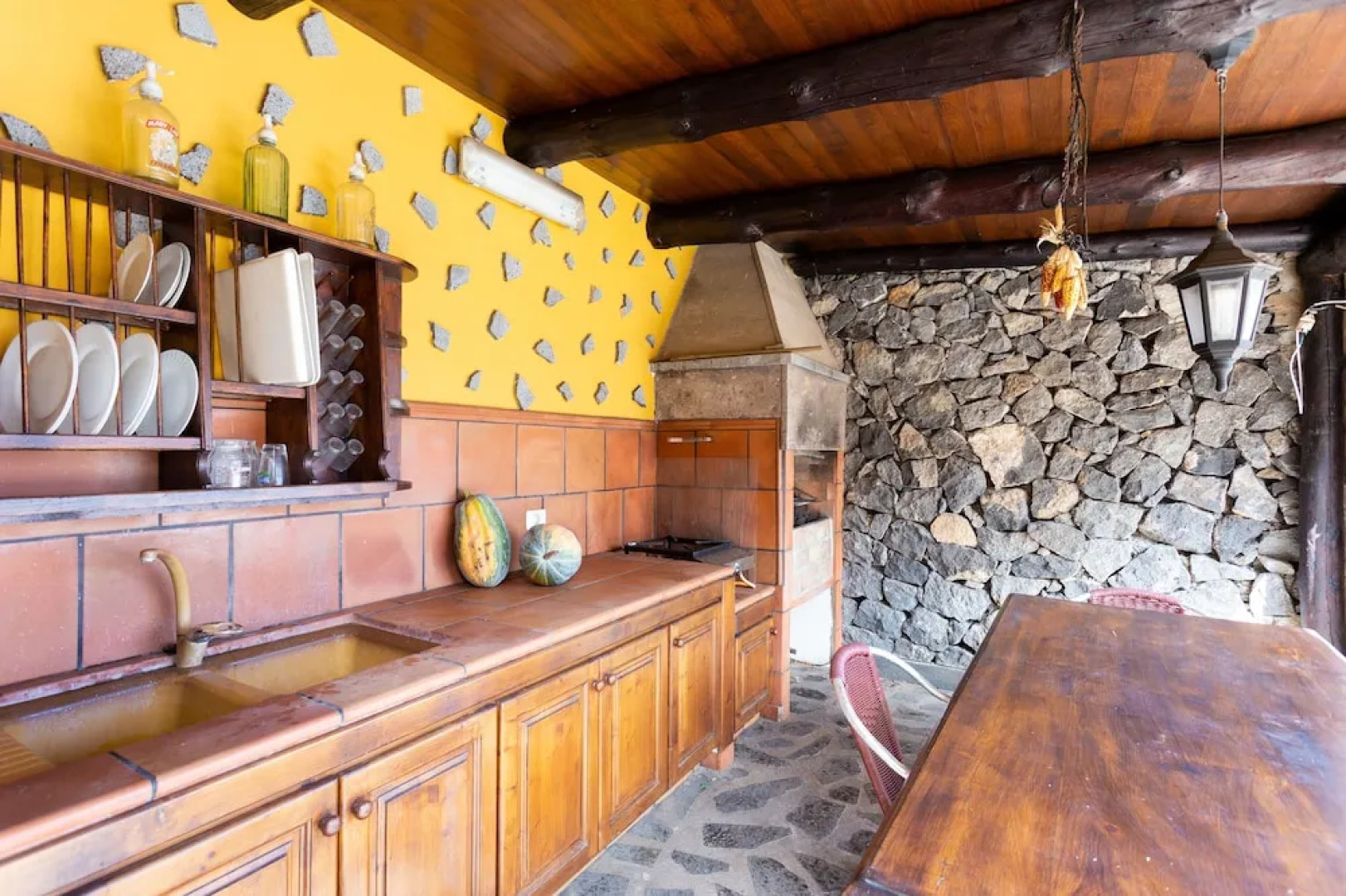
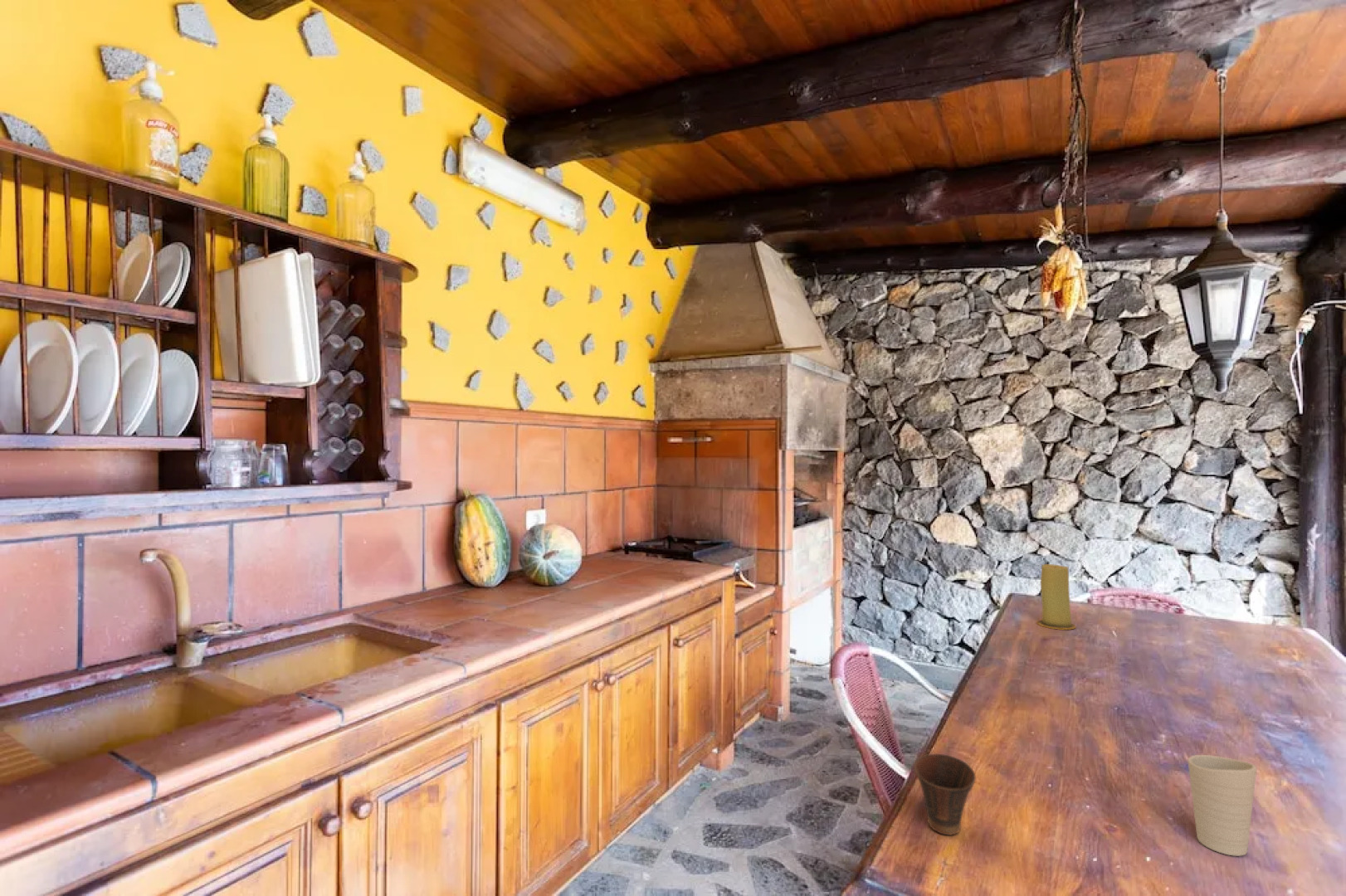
+ candle [1036,563,1077,631]
+ cup [1187,754,1257,857]
+ cup [914,752,977,836]
